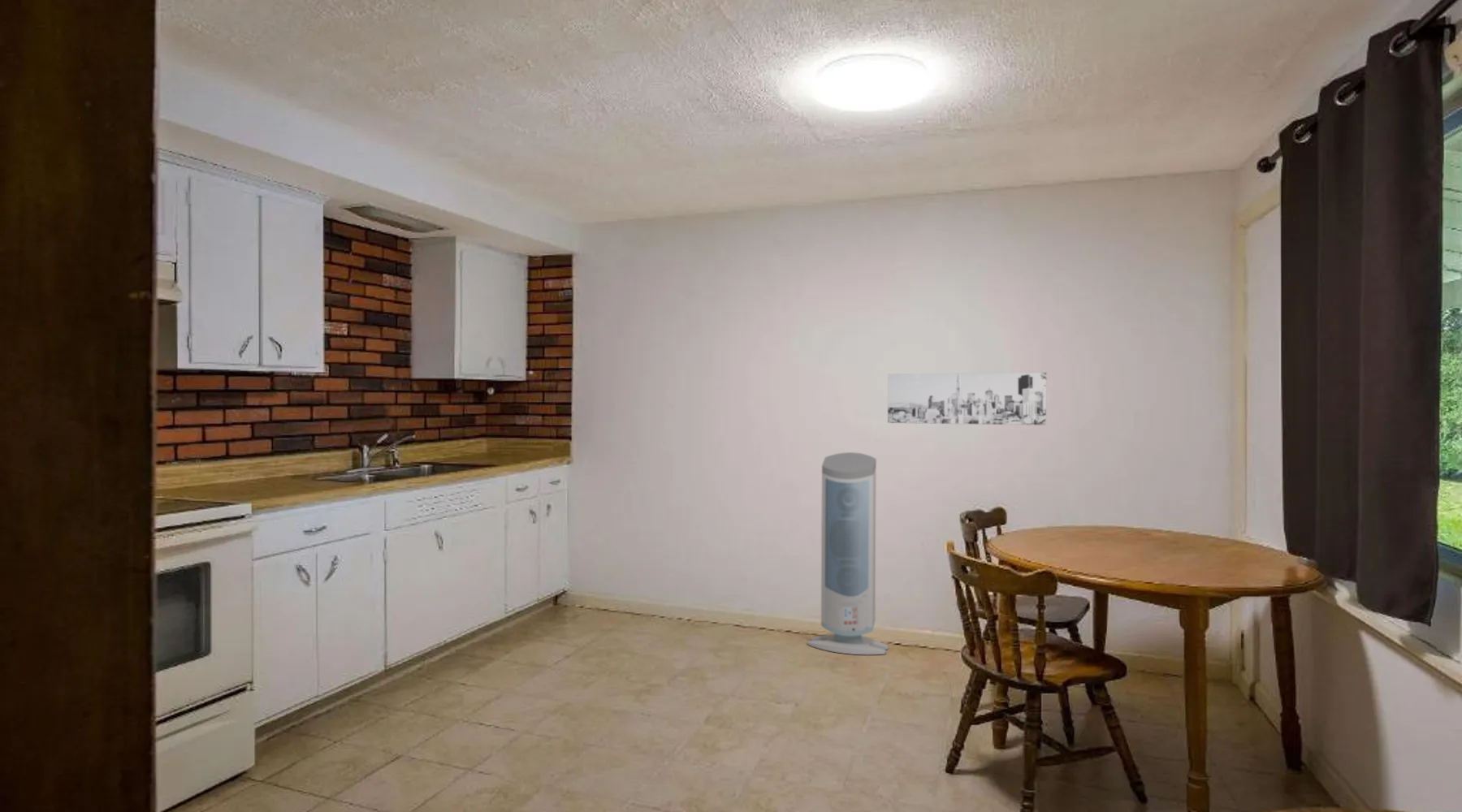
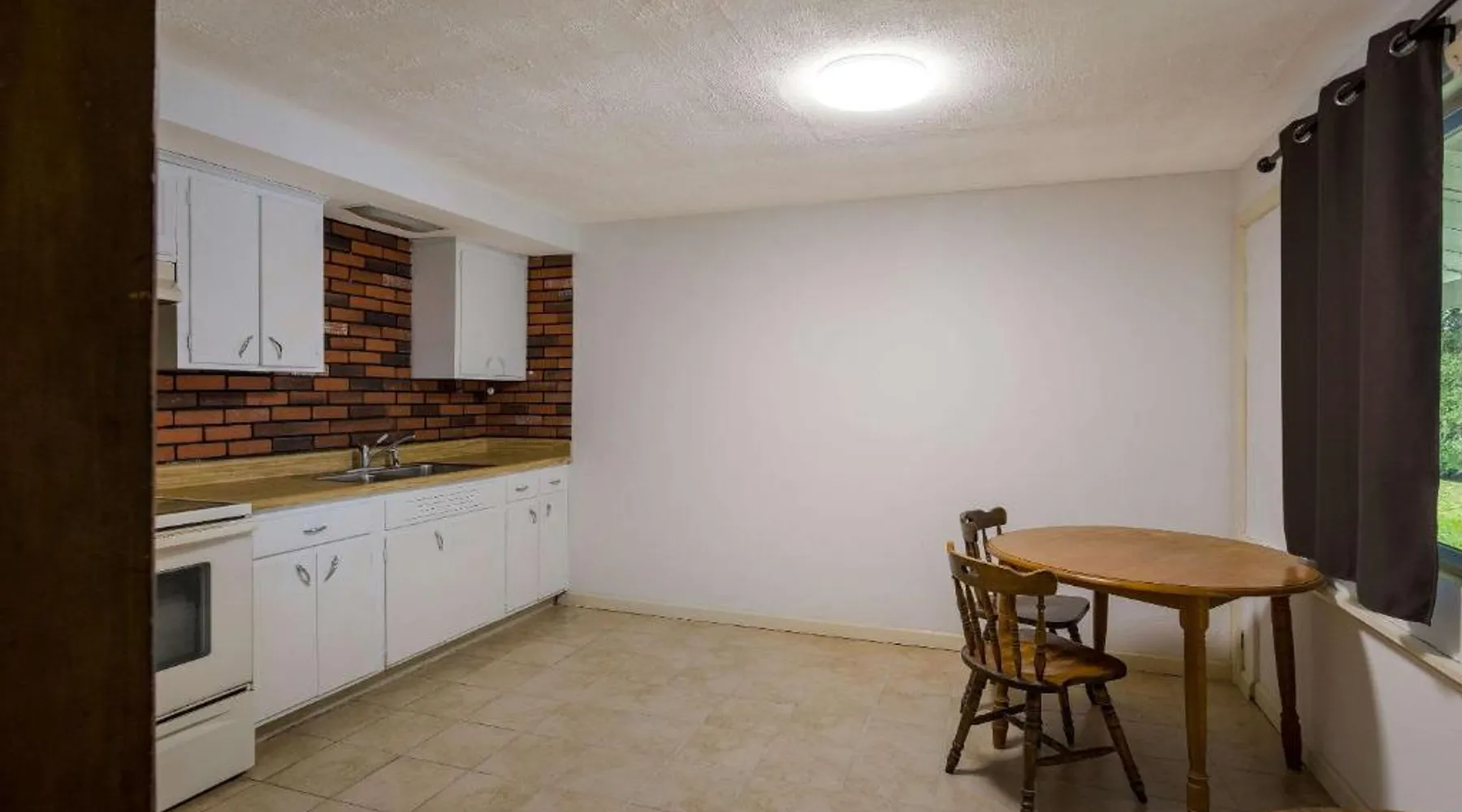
- wall art [887,372,1047,425]
- air purifier [807,451,889,655]
